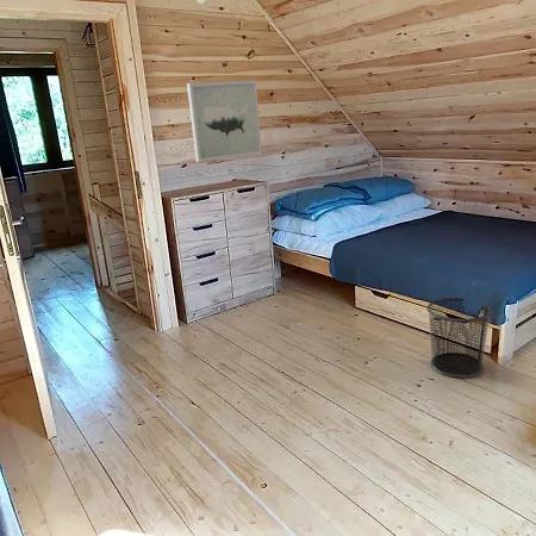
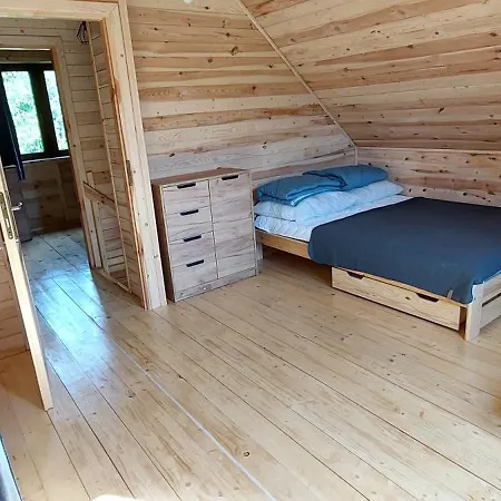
- wall art [186,79,263,163]
- waste bin [425,297,493,379]
